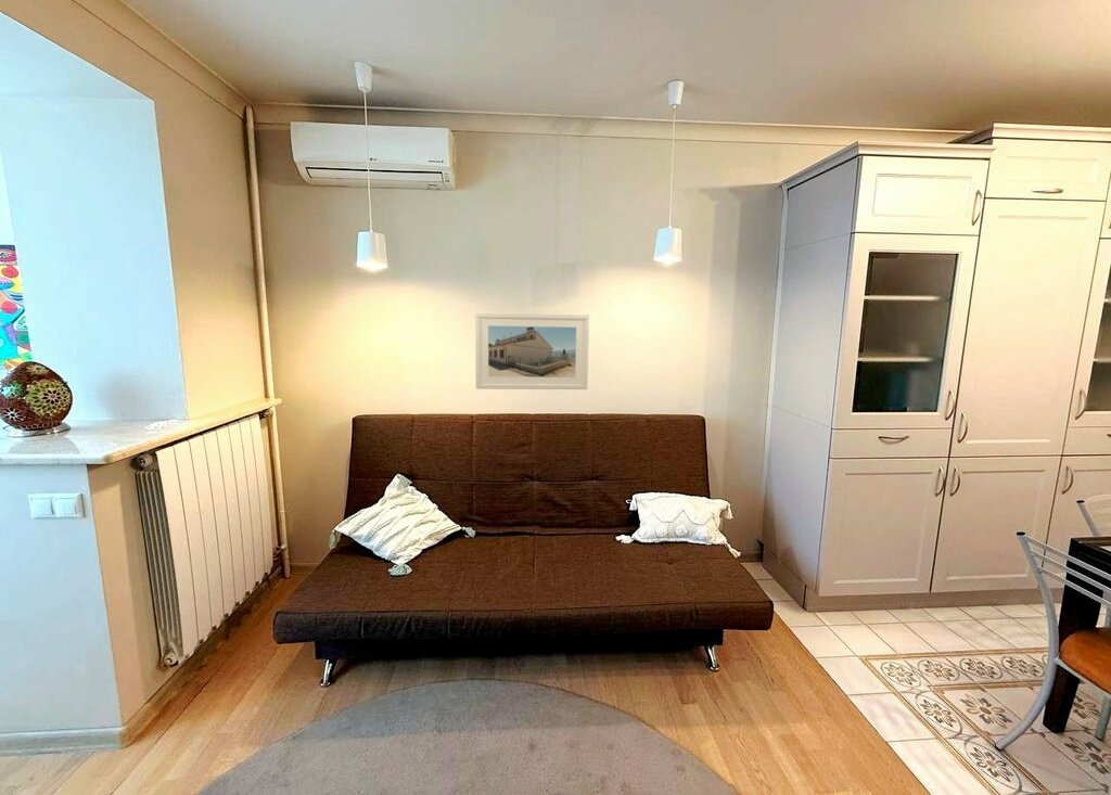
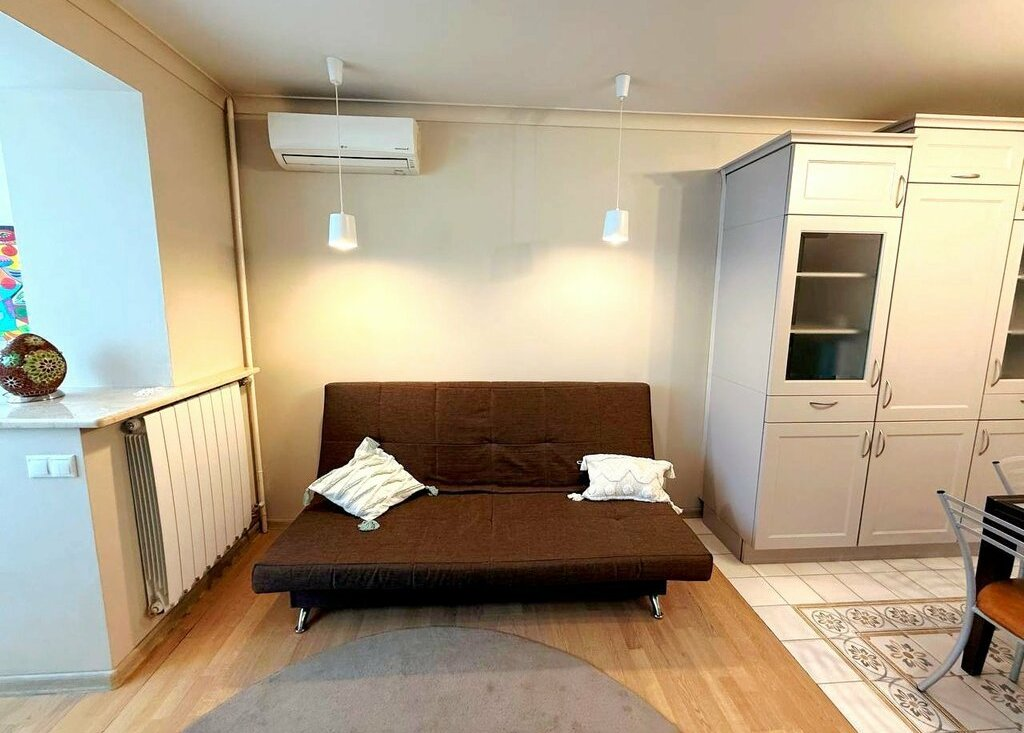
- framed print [474,311,590,390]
